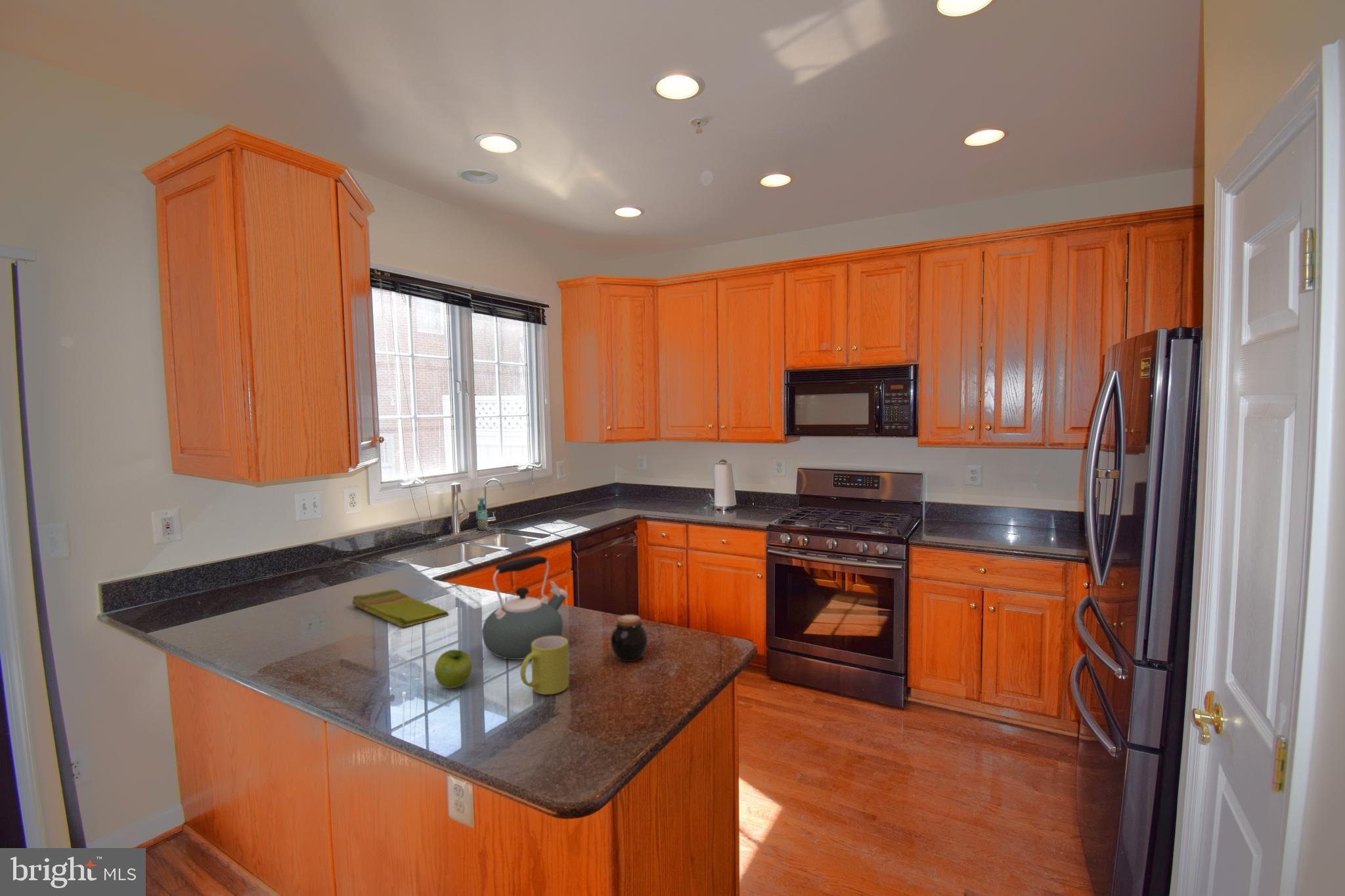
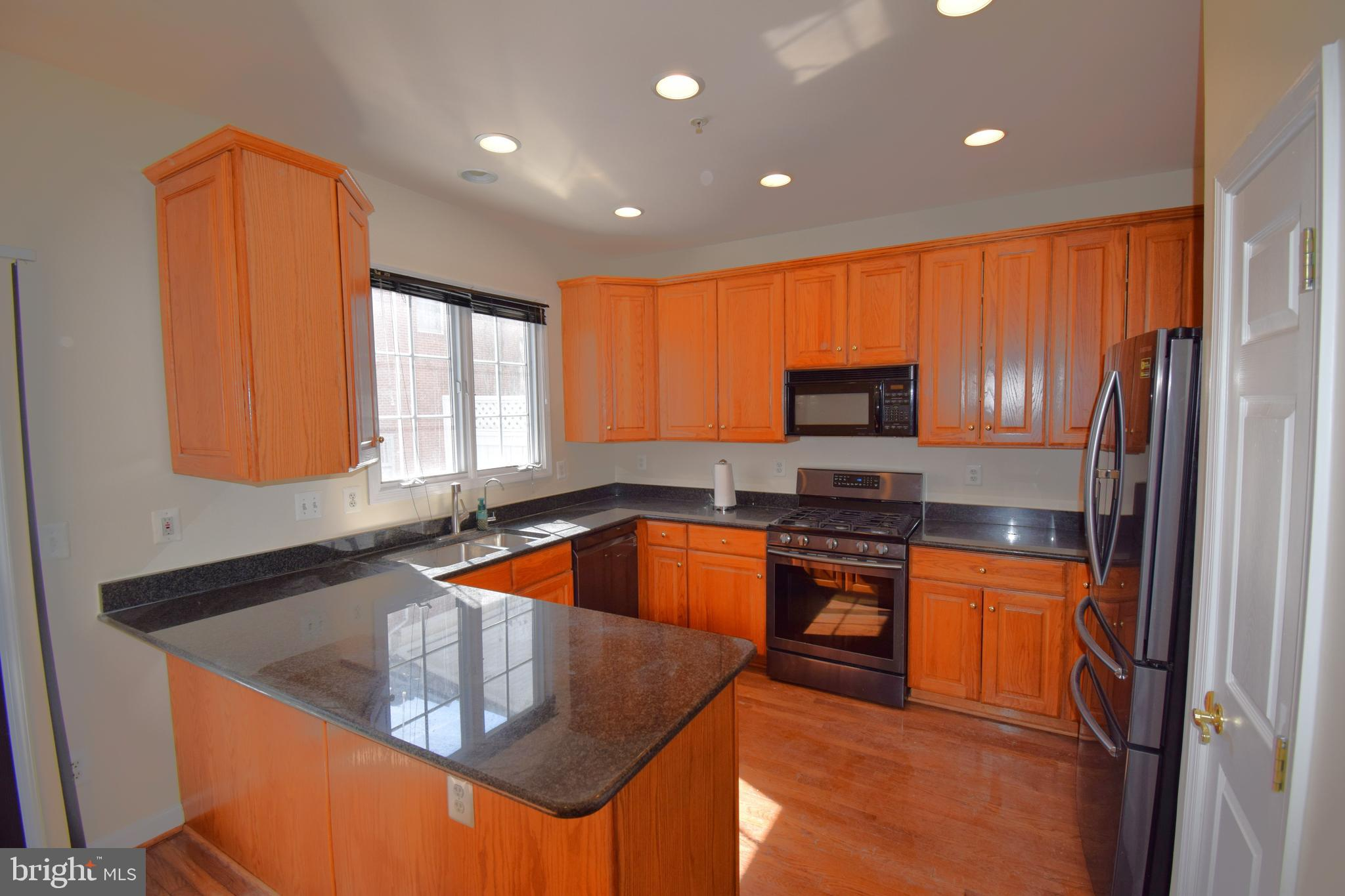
- mug [519,636,569,695]
- jar [610,614,648,662]
- fruit [434,649,473,689]
- kettle [481,555,569,660]
- dish towel [351,589,449,628]
